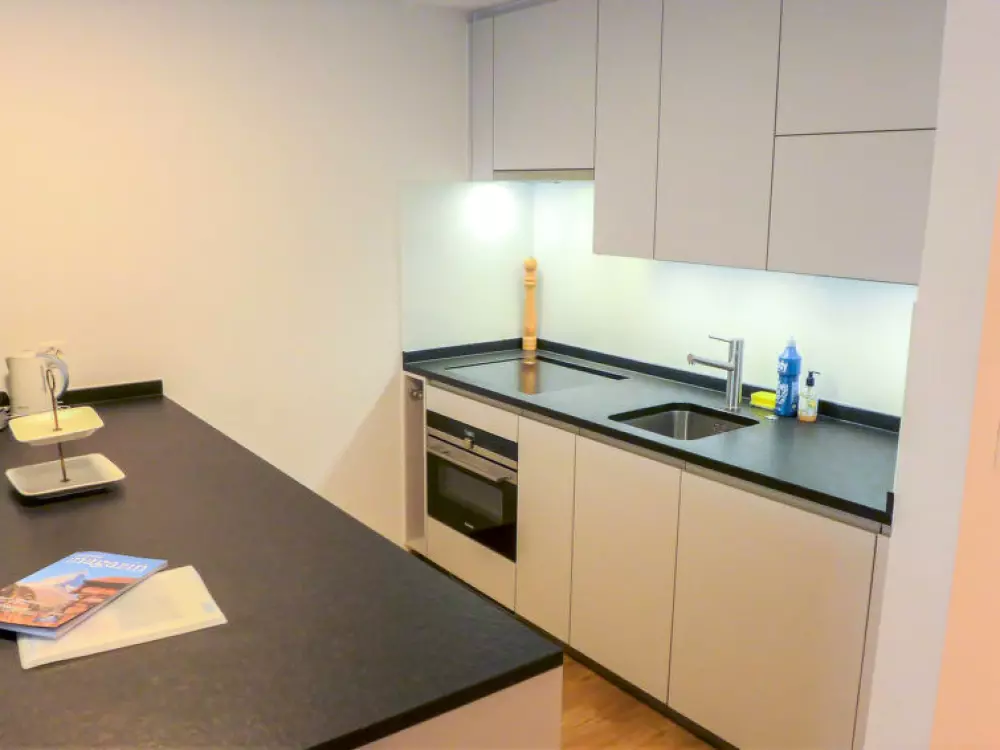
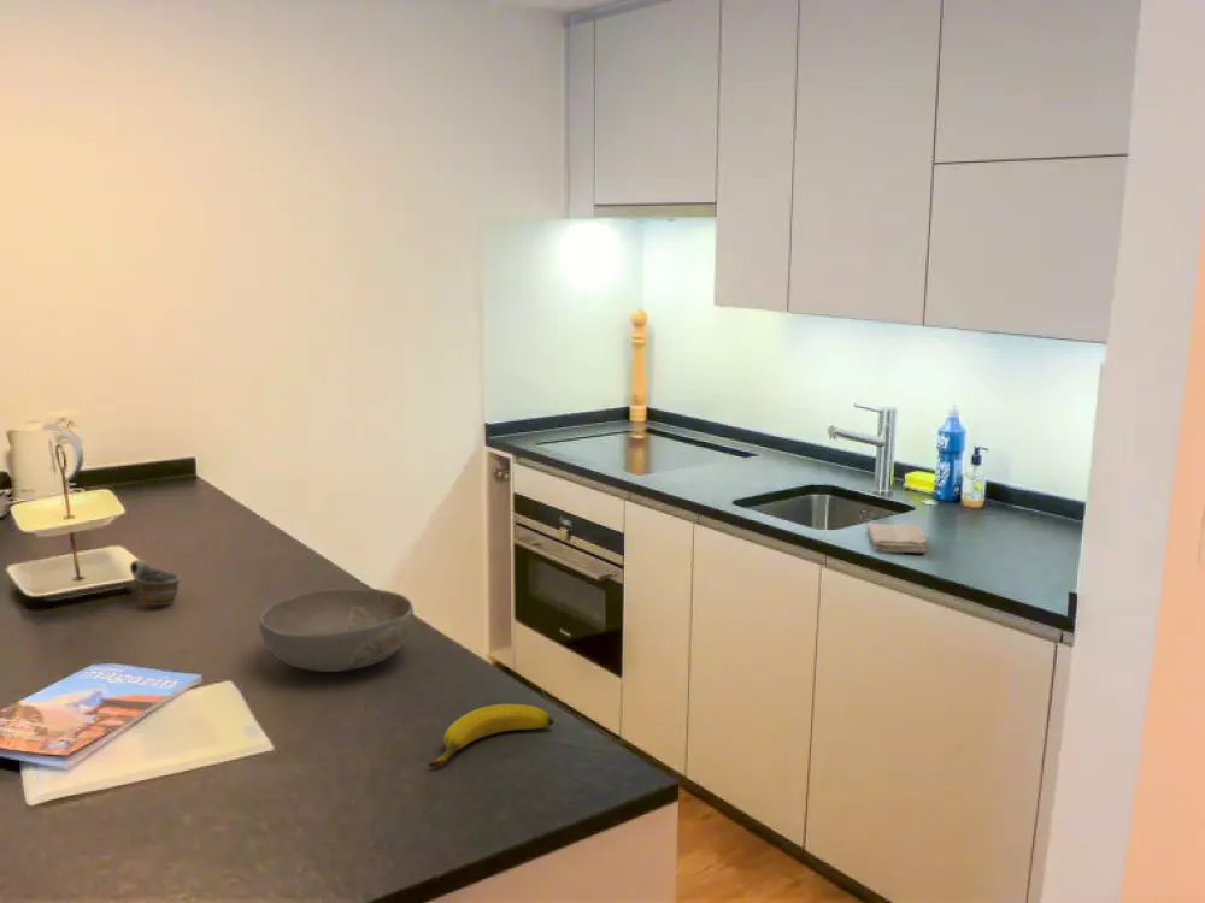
+ banana [428,703,554,768]
+ washcloth [865,523,928,554]
+ bowl [258,588,415,673]
+ cup [129,559,182,607]
